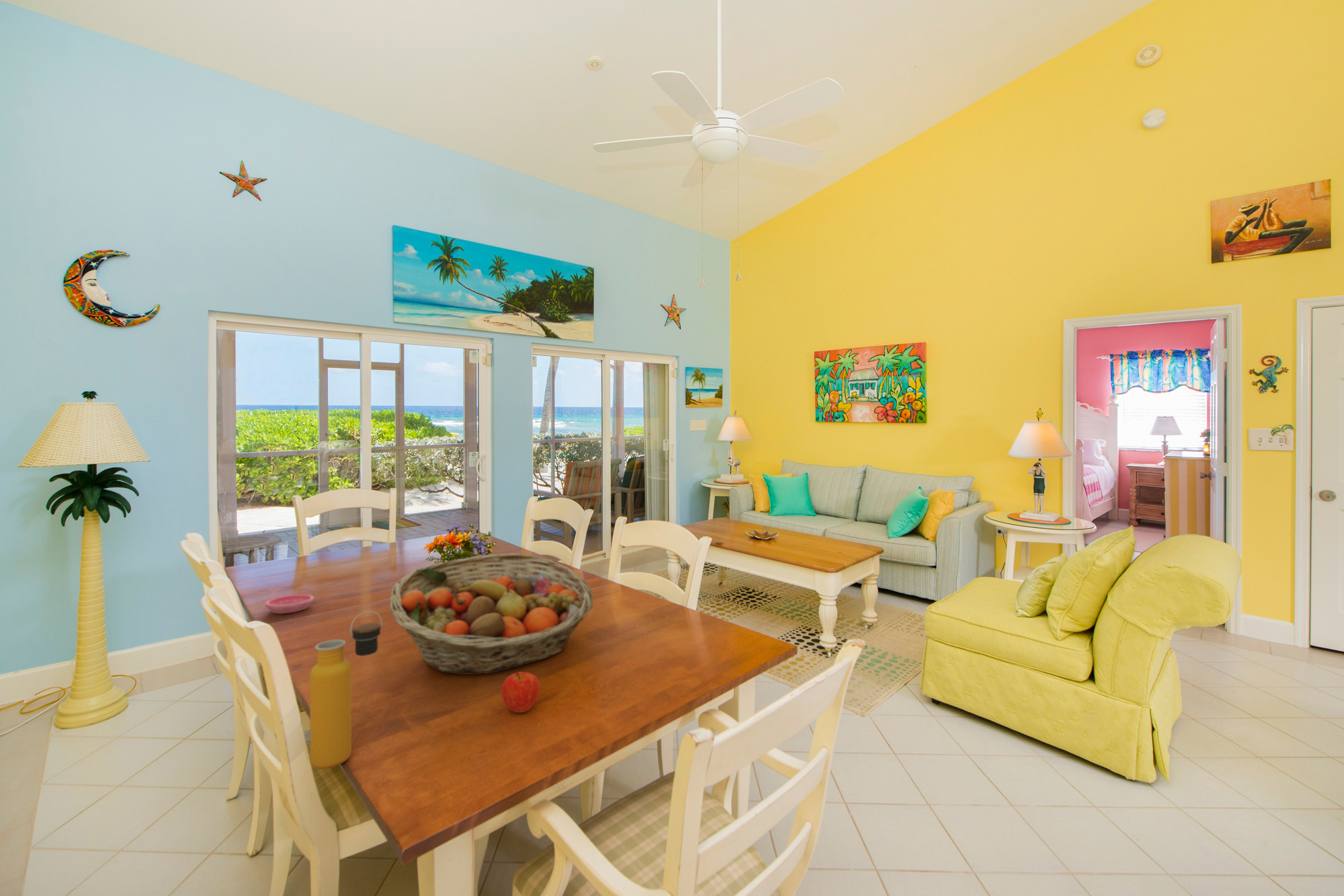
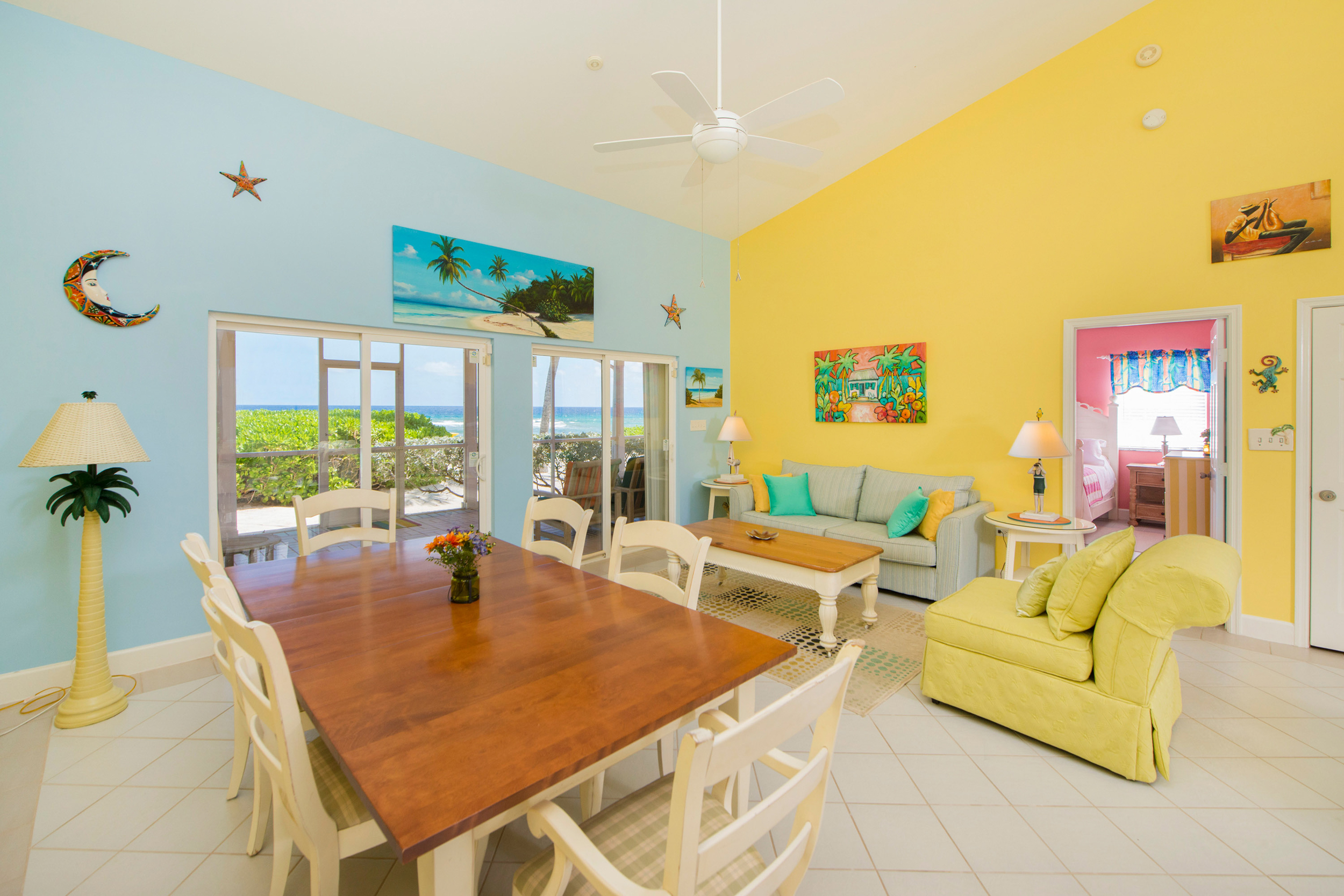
- fruit [501,671,540,713]
- water bottle [309,611,383,769]
- fruit basket [389,553,594,675]
- saucer [264,594,314,614]
